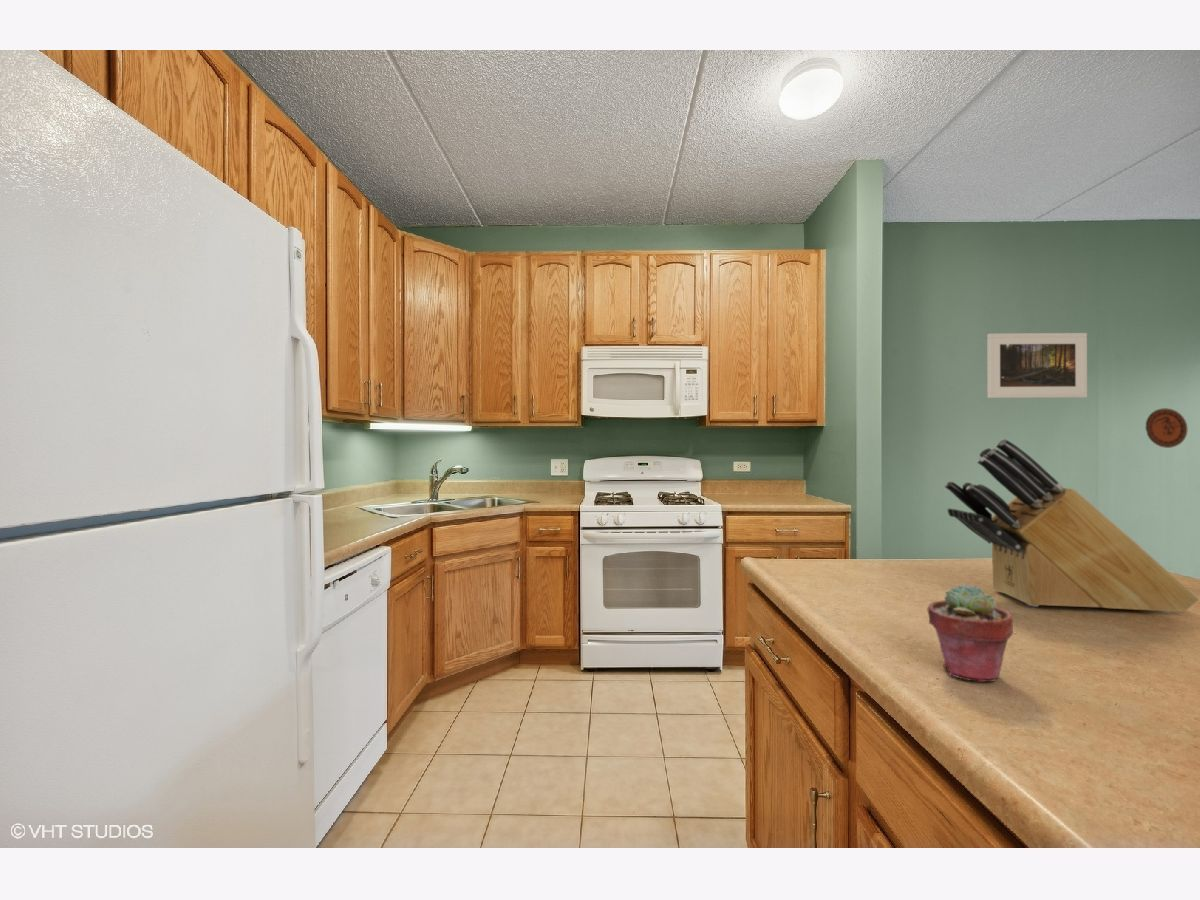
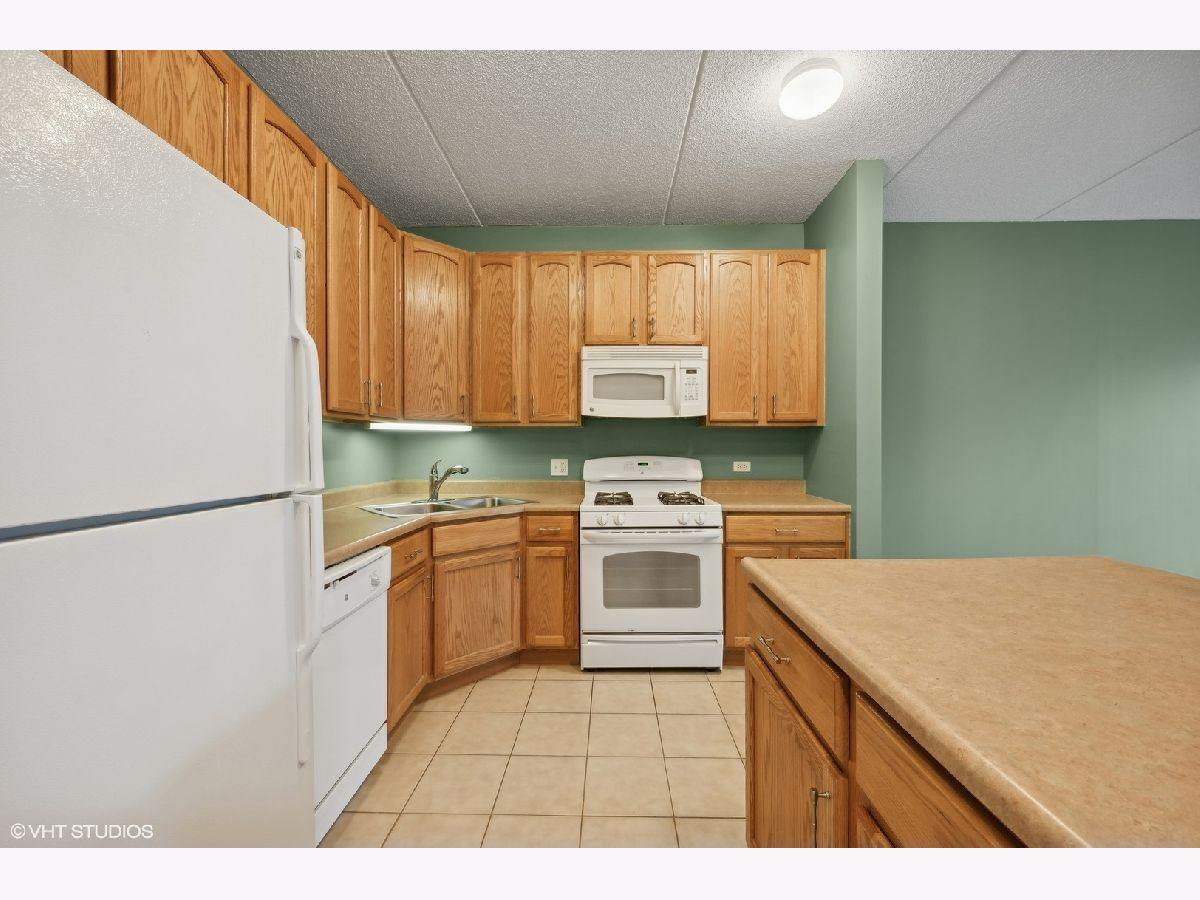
- potted succulent [927,583,1014,683]
- decorative plate [1145,407,1188,449]
- knife block [944,438,1200,614]
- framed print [986,332,1088,399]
